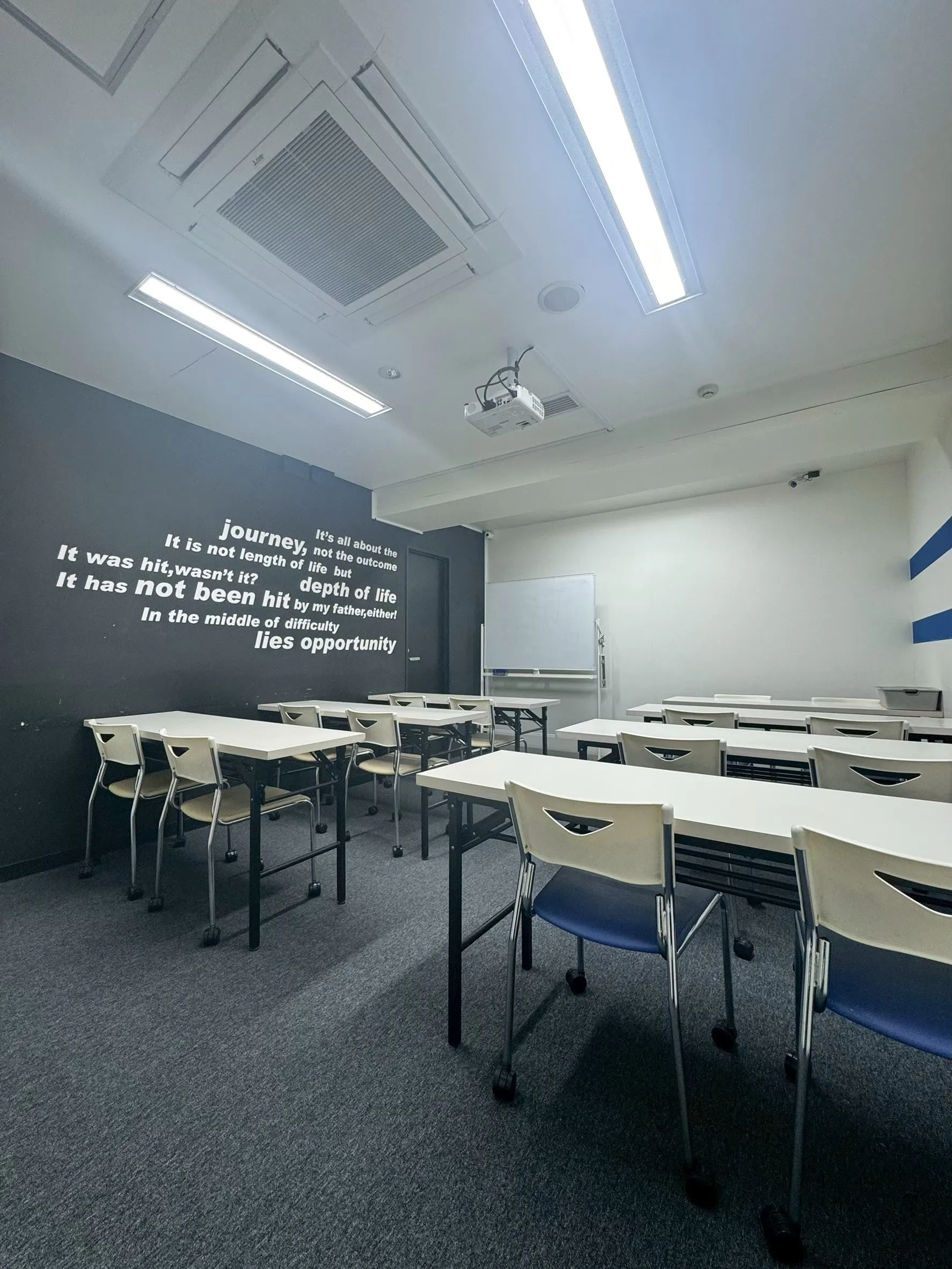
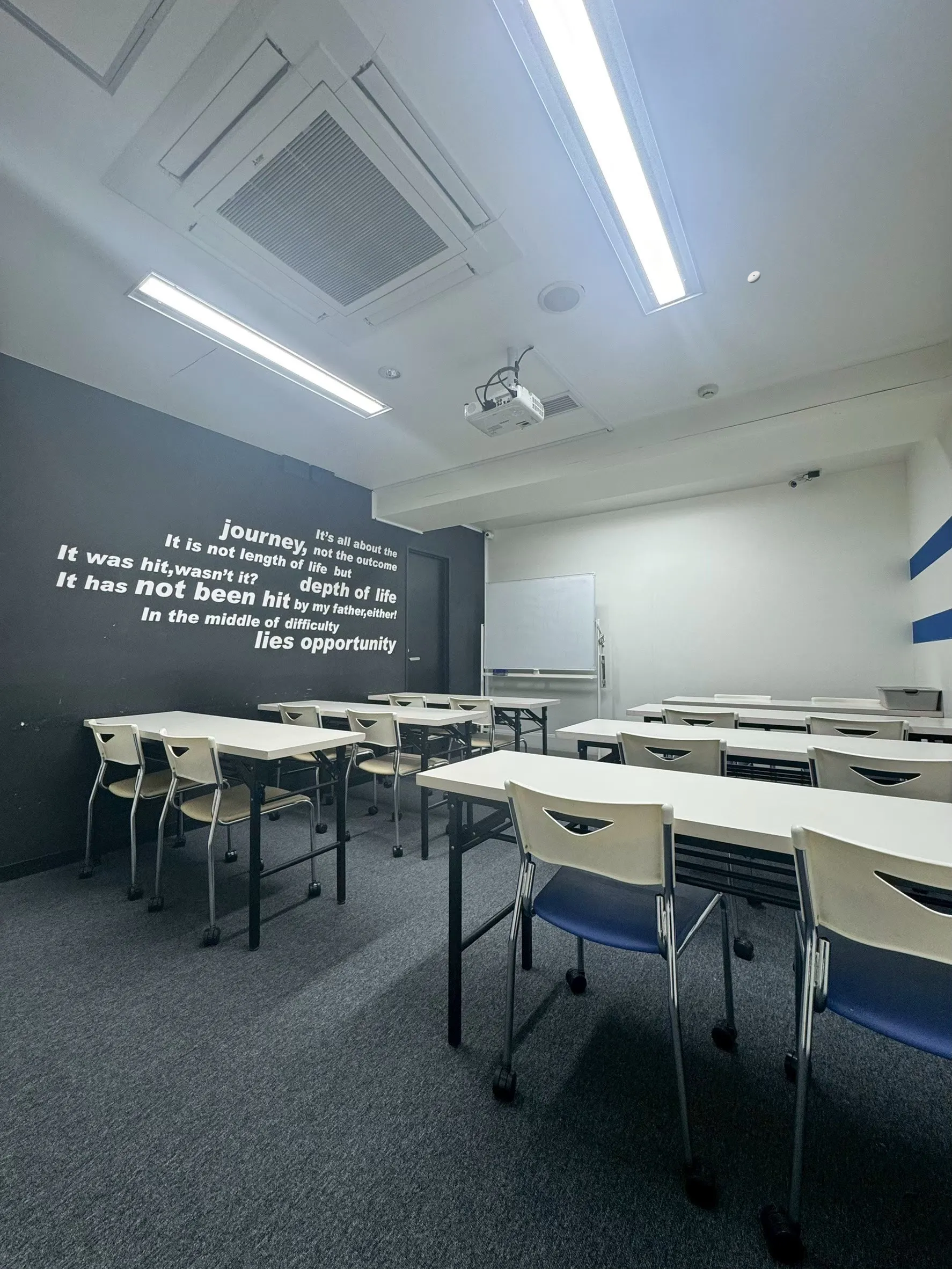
+ smoke detector [747,271,761,283]
